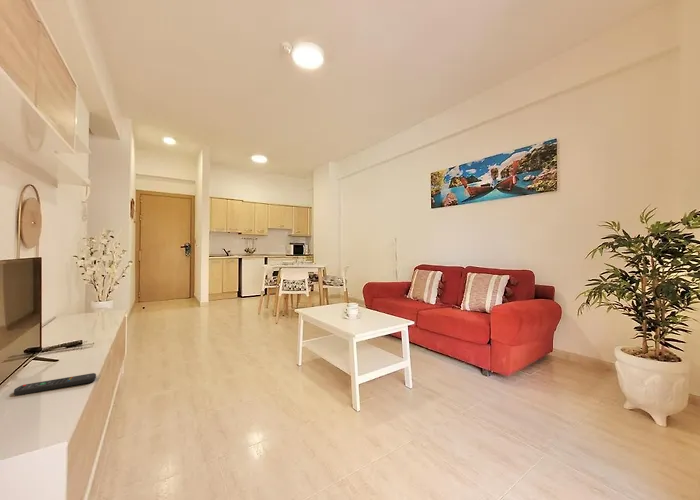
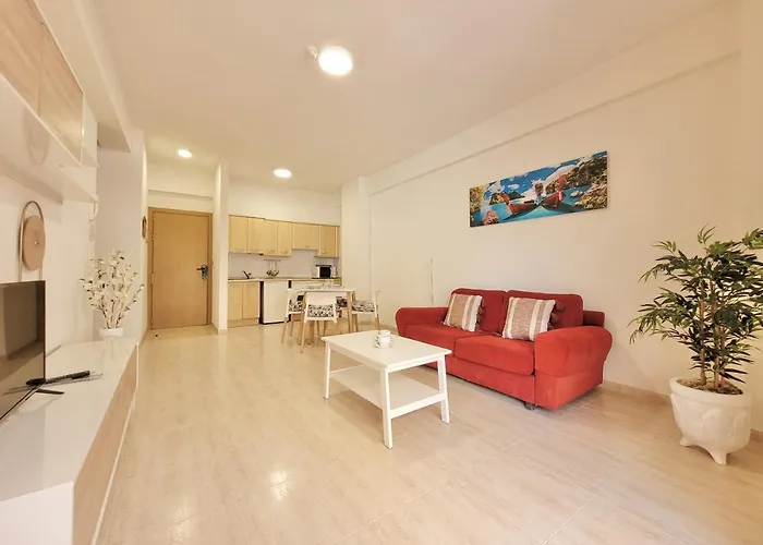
- remote control [13,372,97,396]
